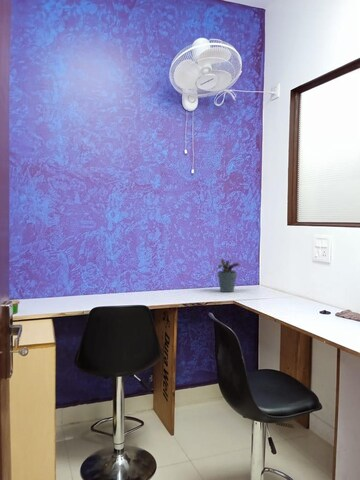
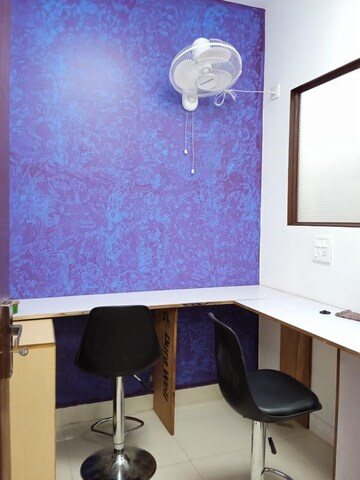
- potted plant [215,253,240,293]
